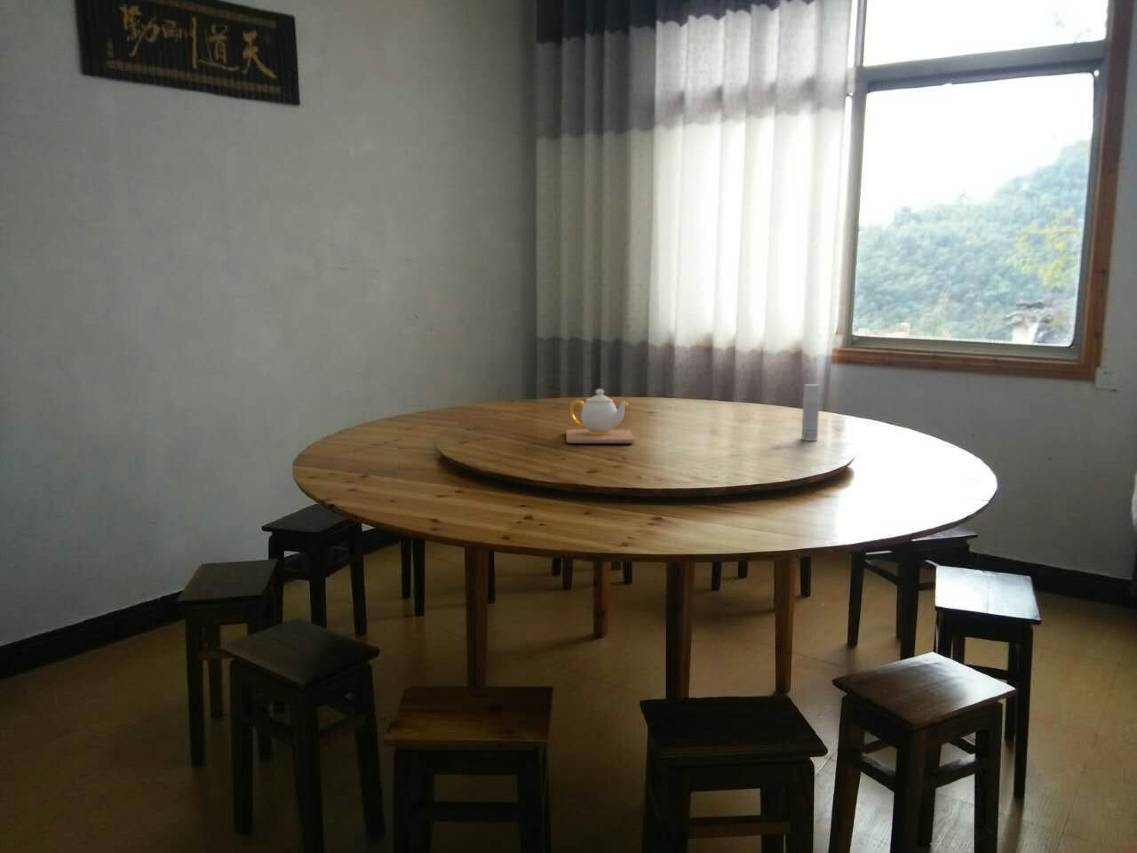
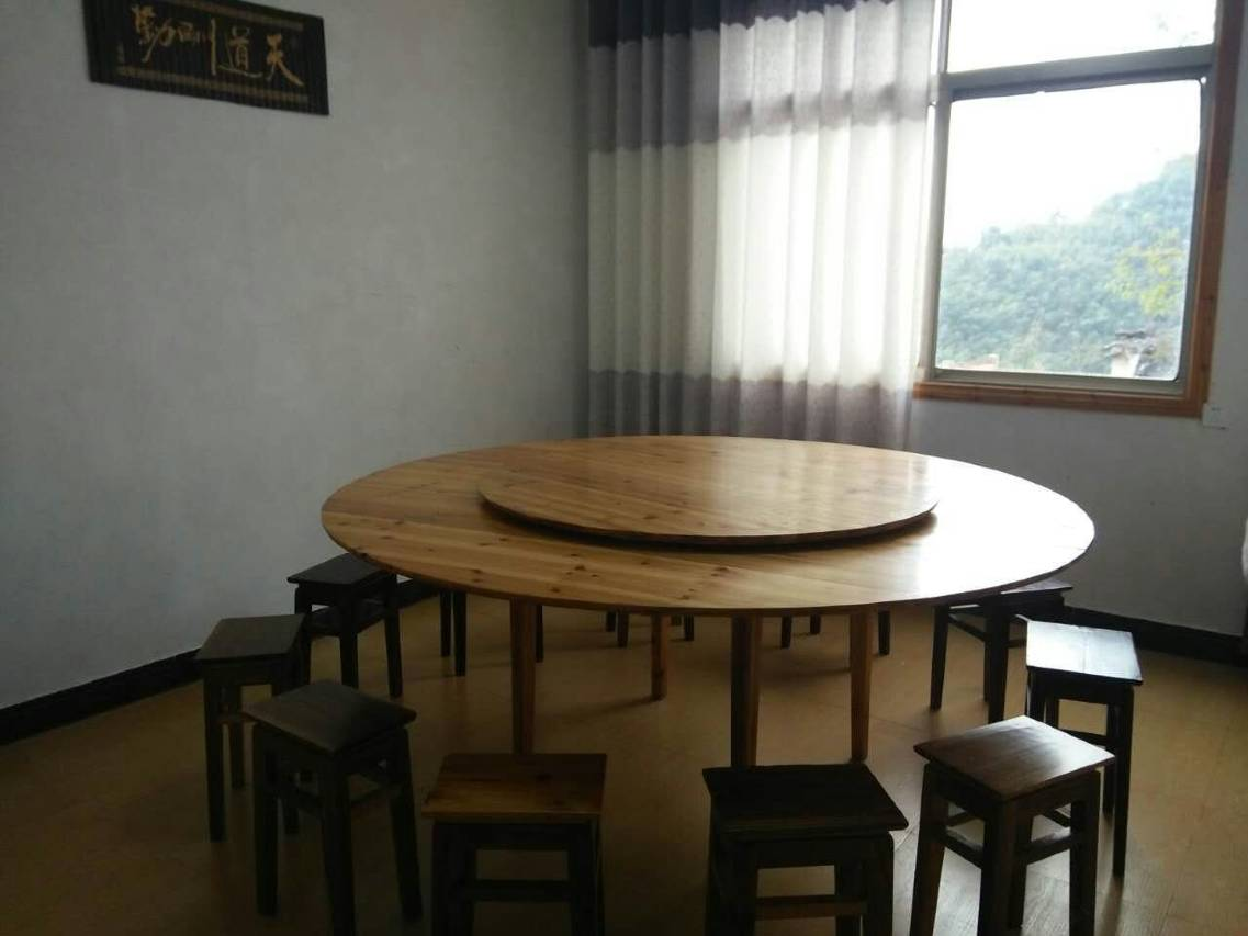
- teapot [565,388,636,444]
- bottle [801,383,820,442]
